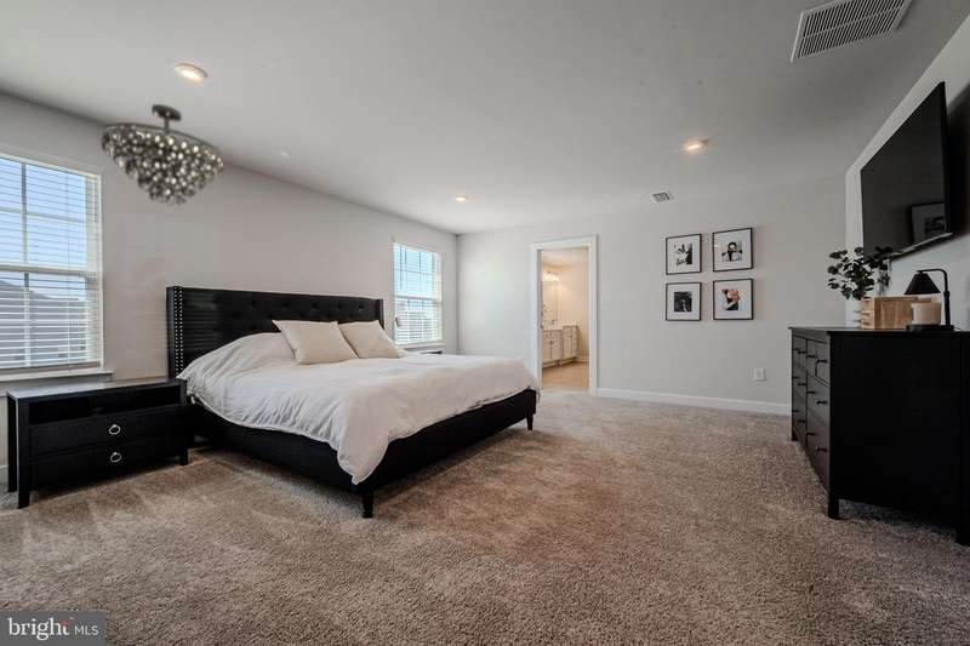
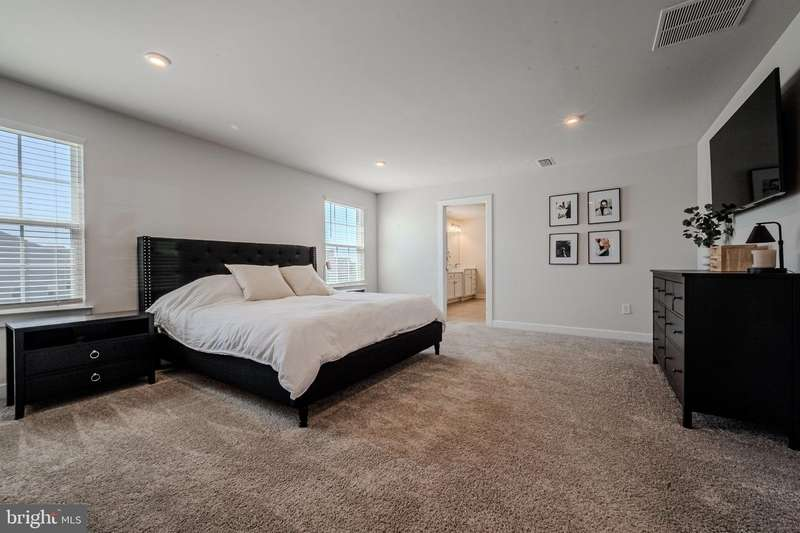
- chandelier [101,103,226,206]
